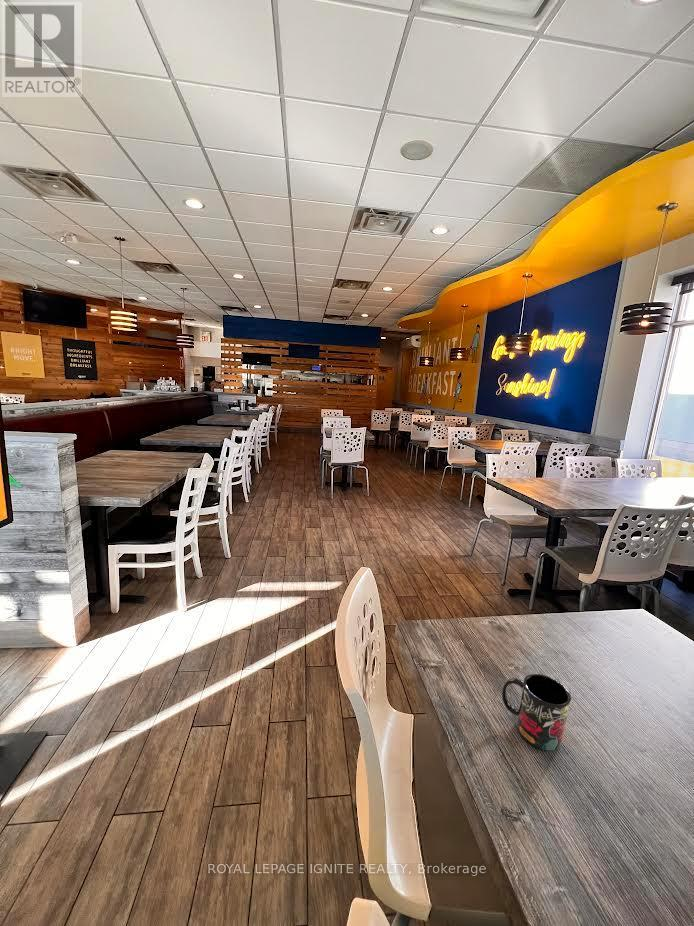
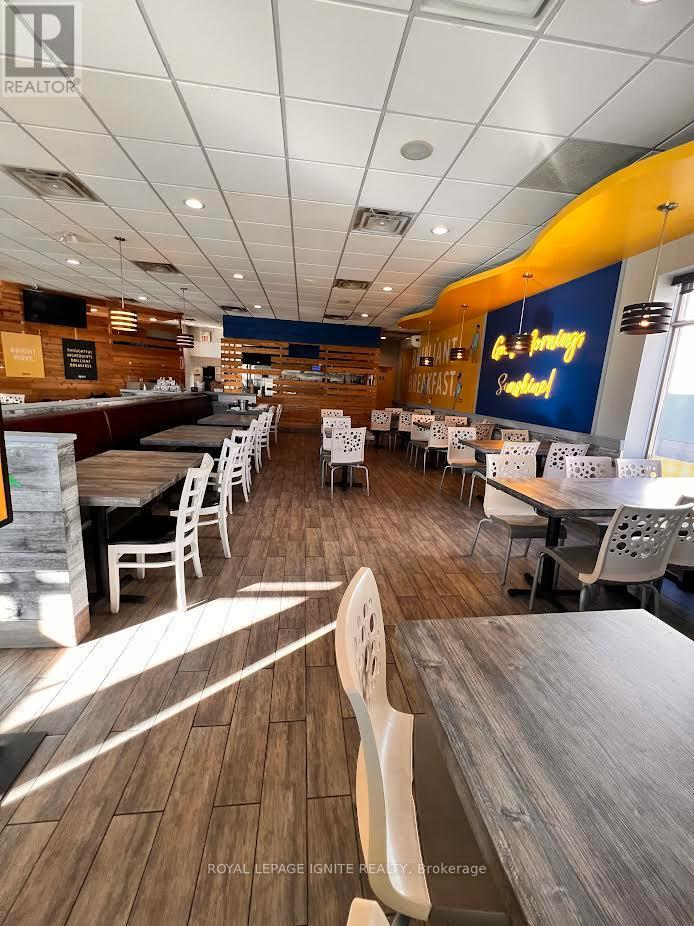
- mug [501,673,572,752]
